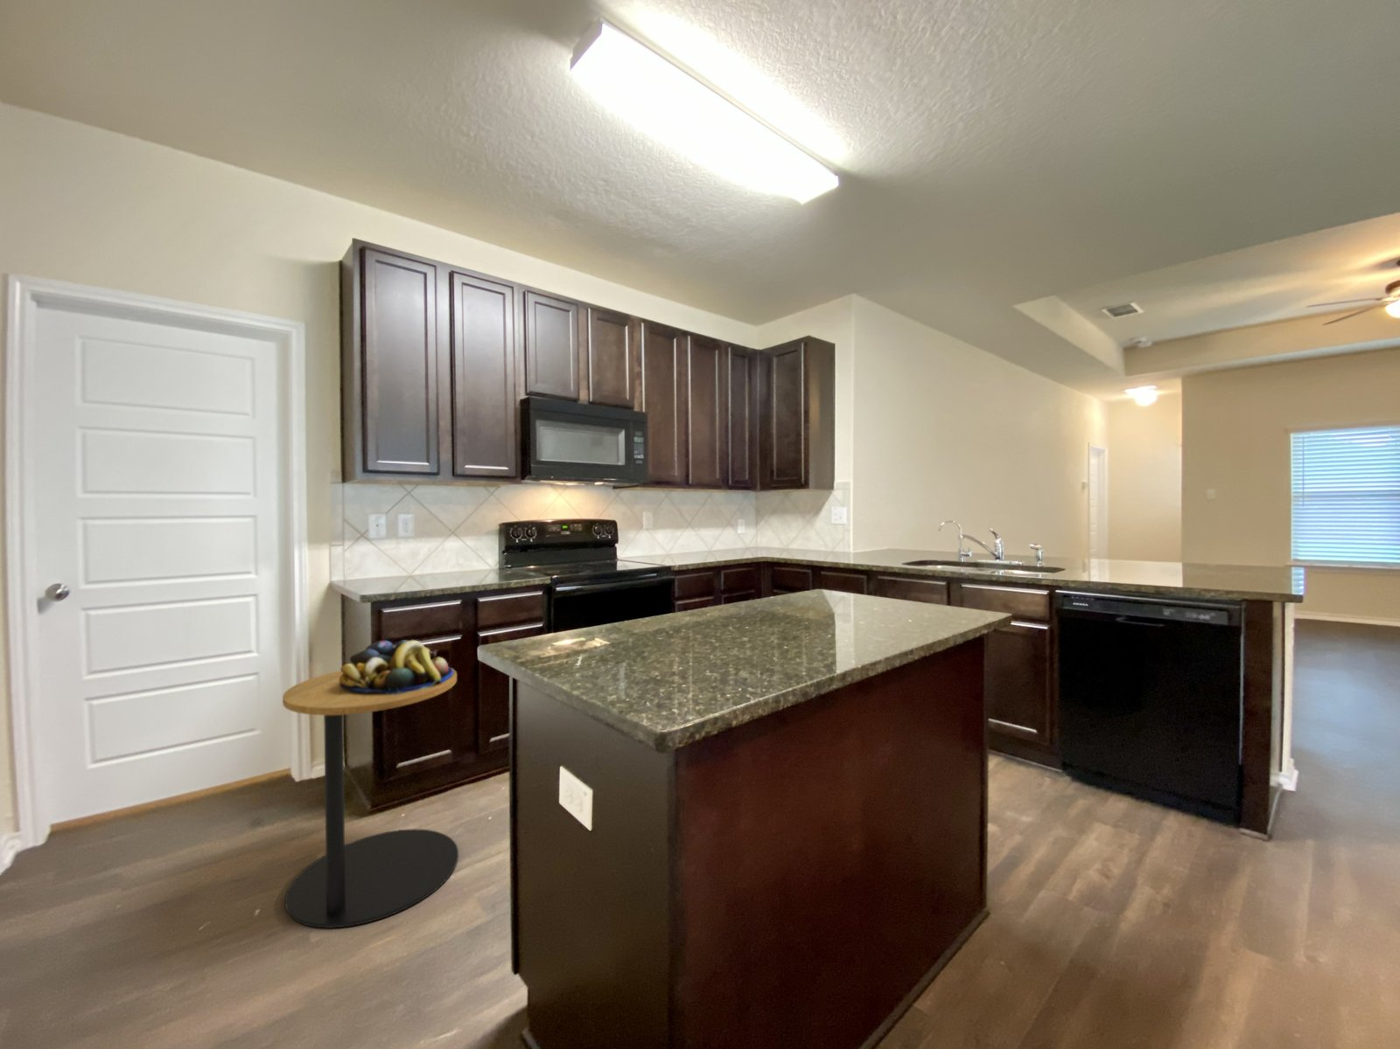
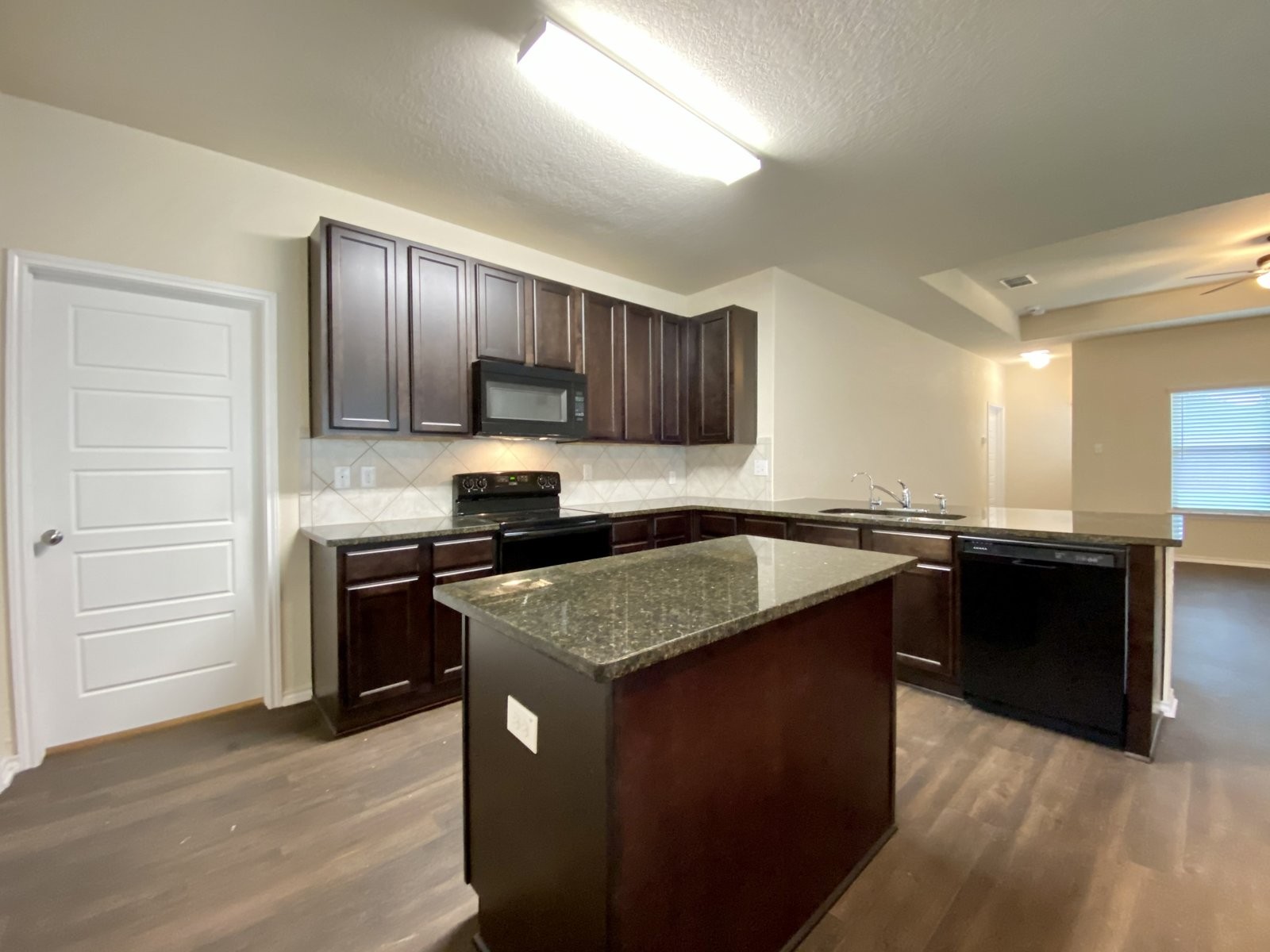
- fruit bowl [338,639,453,695]
- side table [282,668,460,929]
